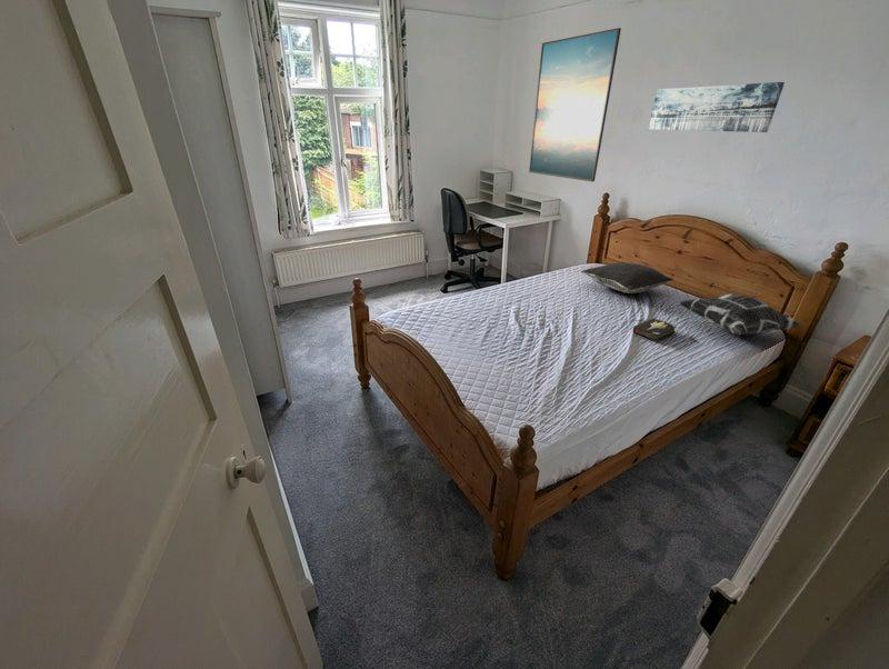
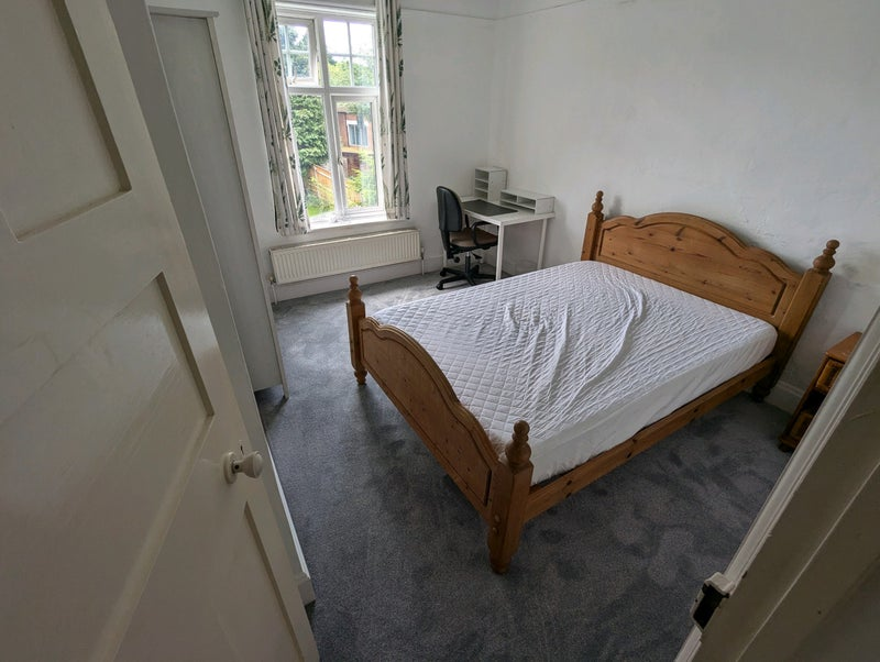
- decorative pillow [678,293,805,337]
- pillow [580,261,675,294]
- hardback book [632,318,678,342]
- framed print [528,27,622,183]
- wall art [648,81,786,133]
